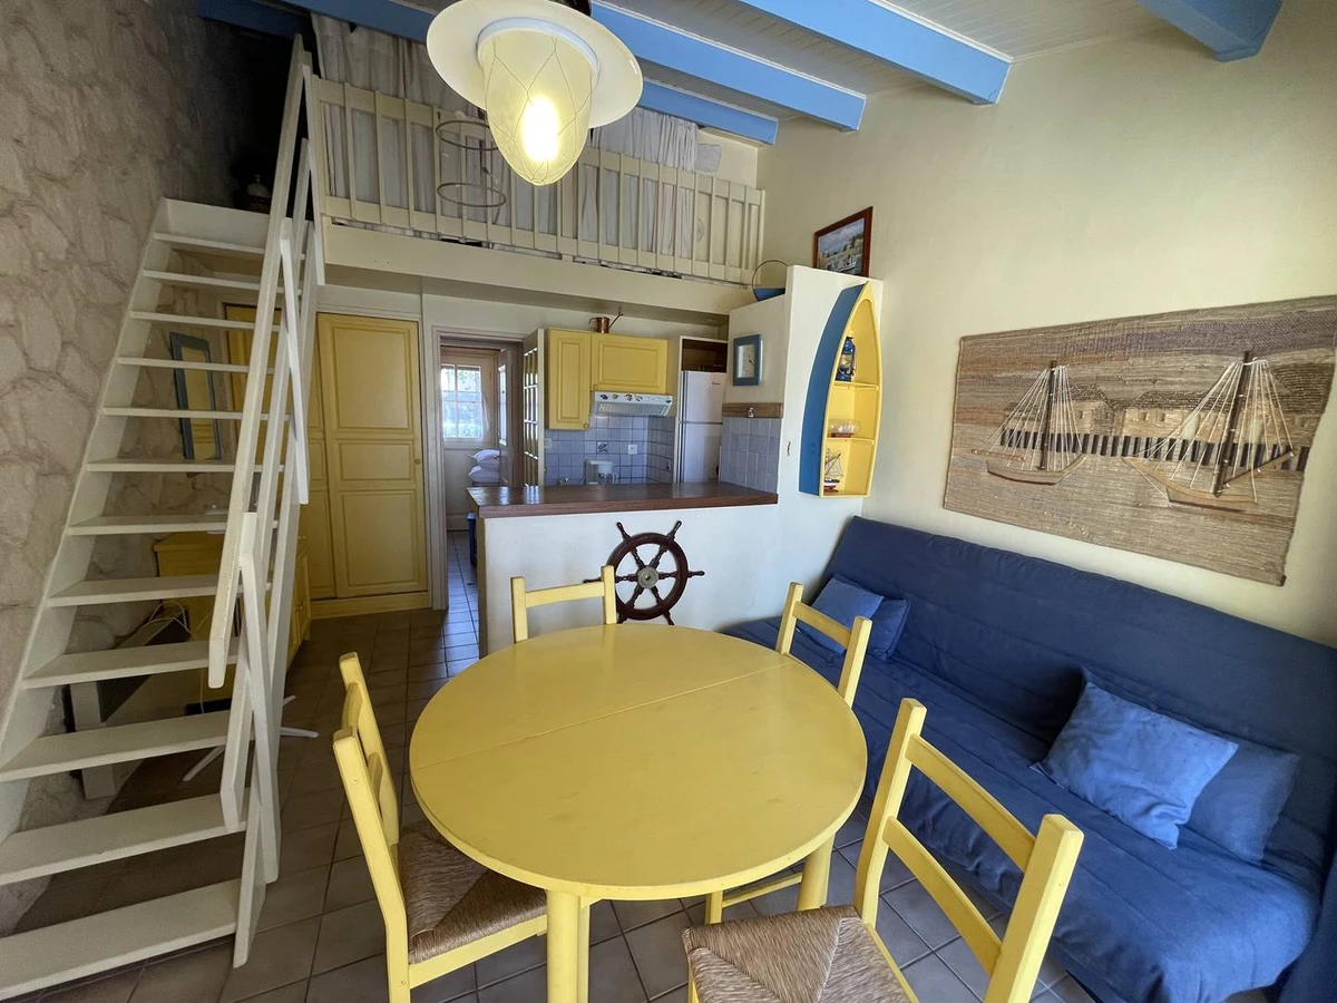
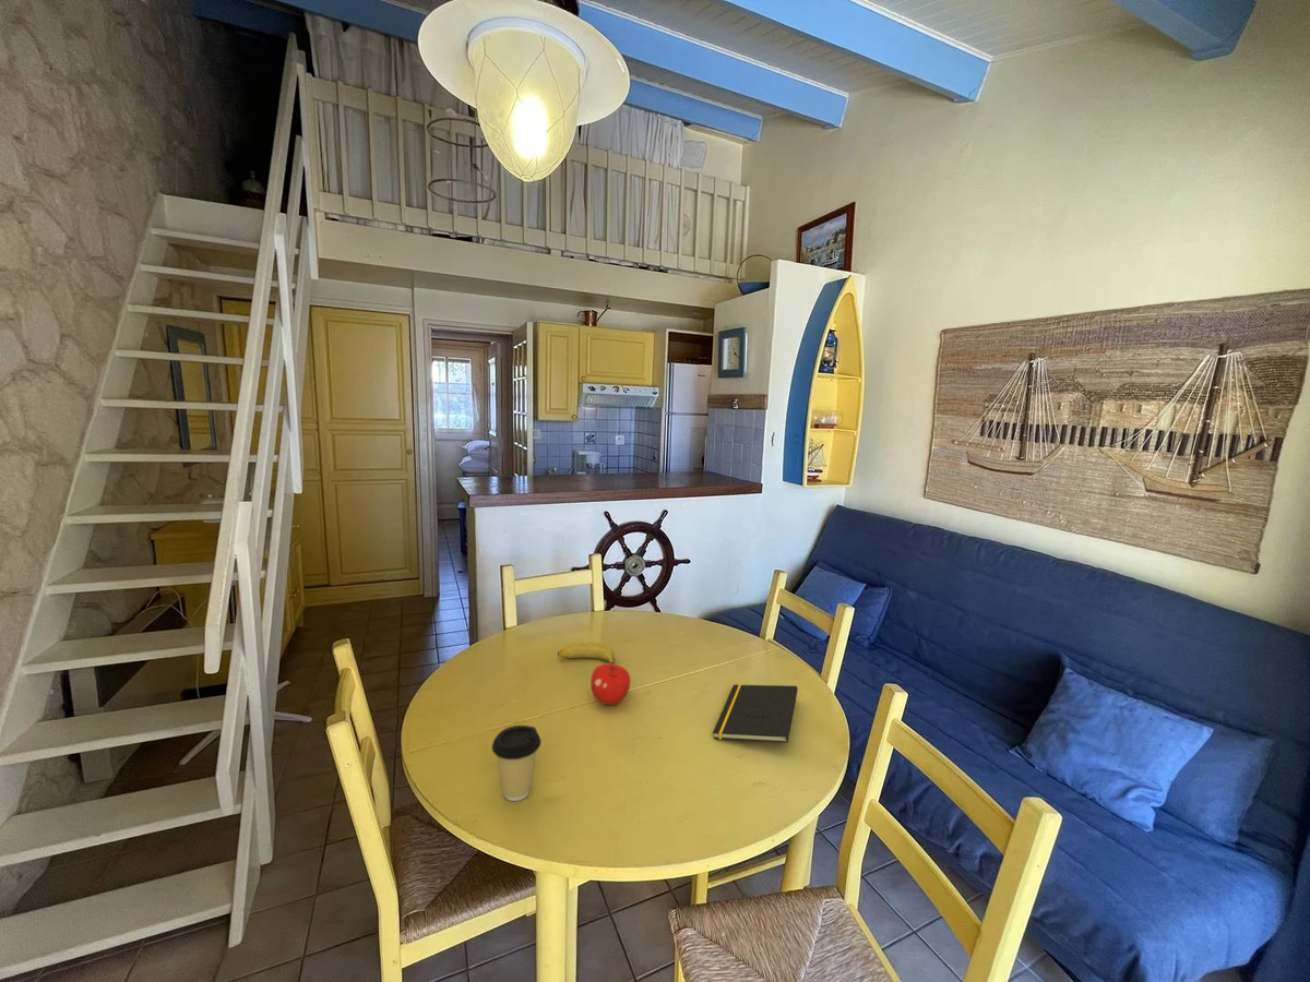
+ notepad [712,684,799,744]
+ coffee cup [491,724,543,802]
+ fruit [590,662,631,706]
+ banana [557,642,616,664]
